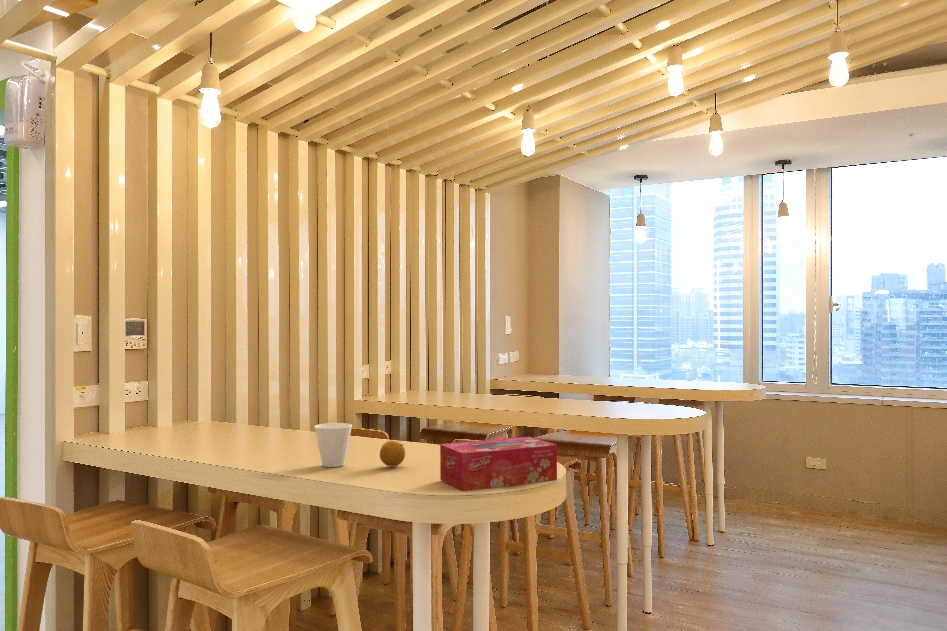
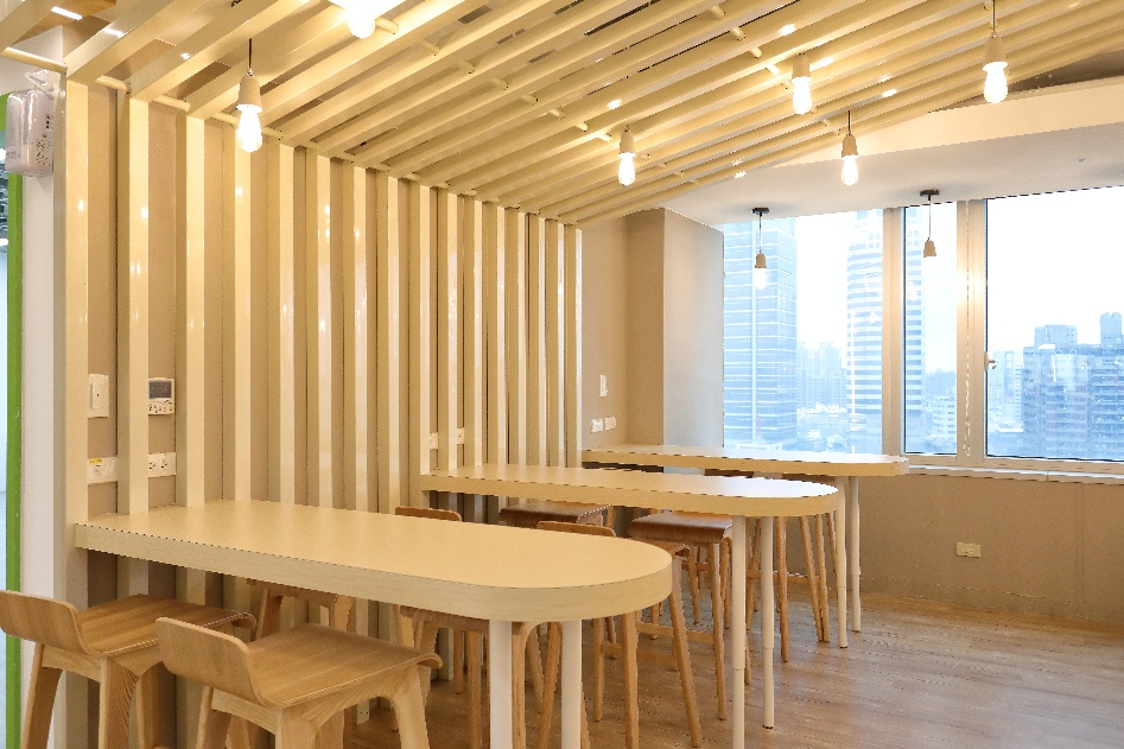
- tissue box [439,436,558,492]
- fruit [379,439,406,468]
- cup [313,422,353,468]
